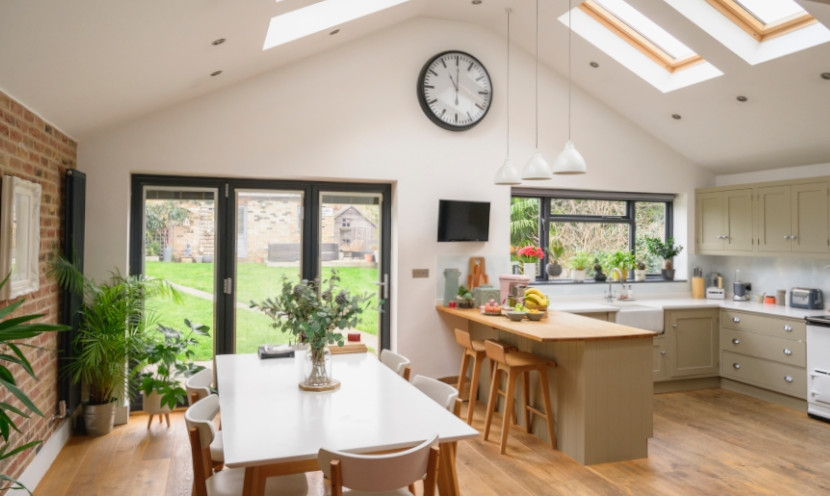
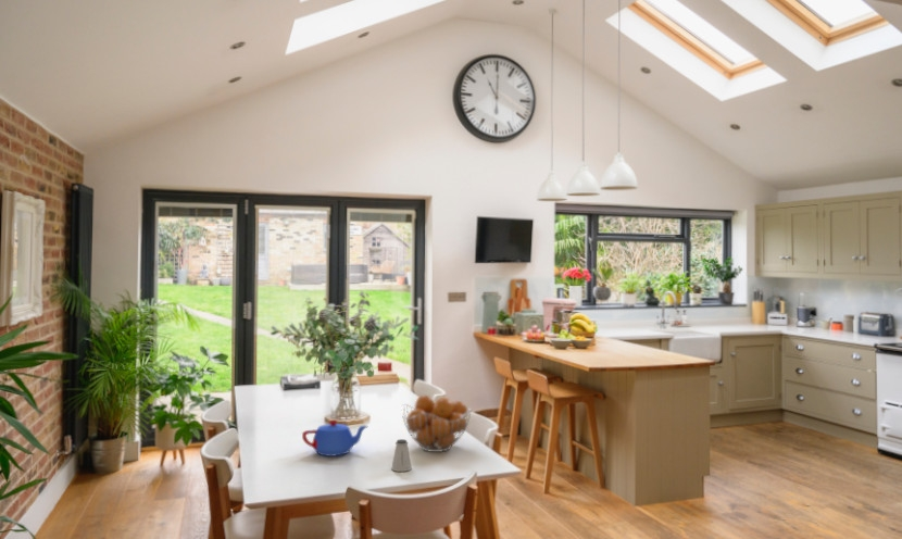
+ fruit basket [401,394,473,453]
+ saltshaker [390,438,413,473]
+ teapot [301,419,368,457]
